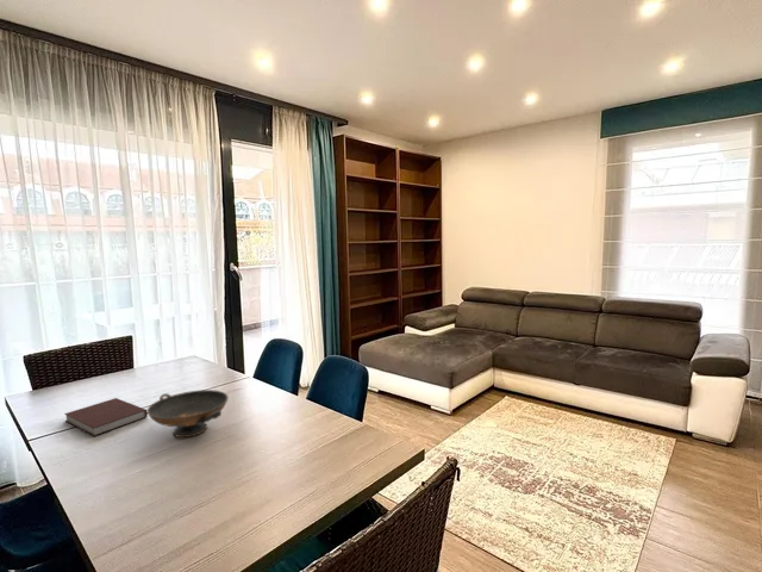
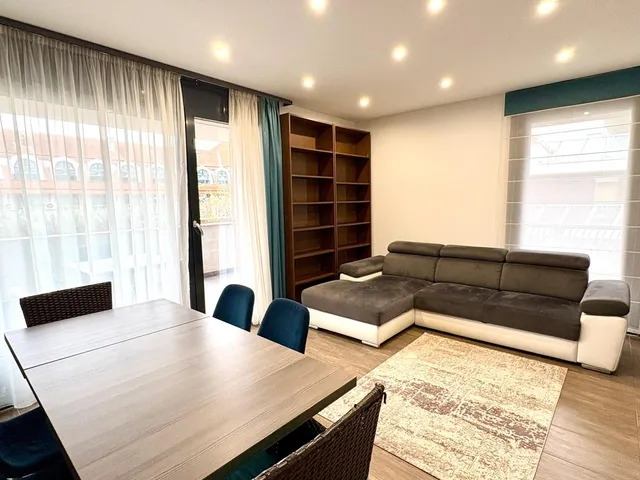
- decorative bowl [146,388,230,439]
- notebook [63,397,149,437]
